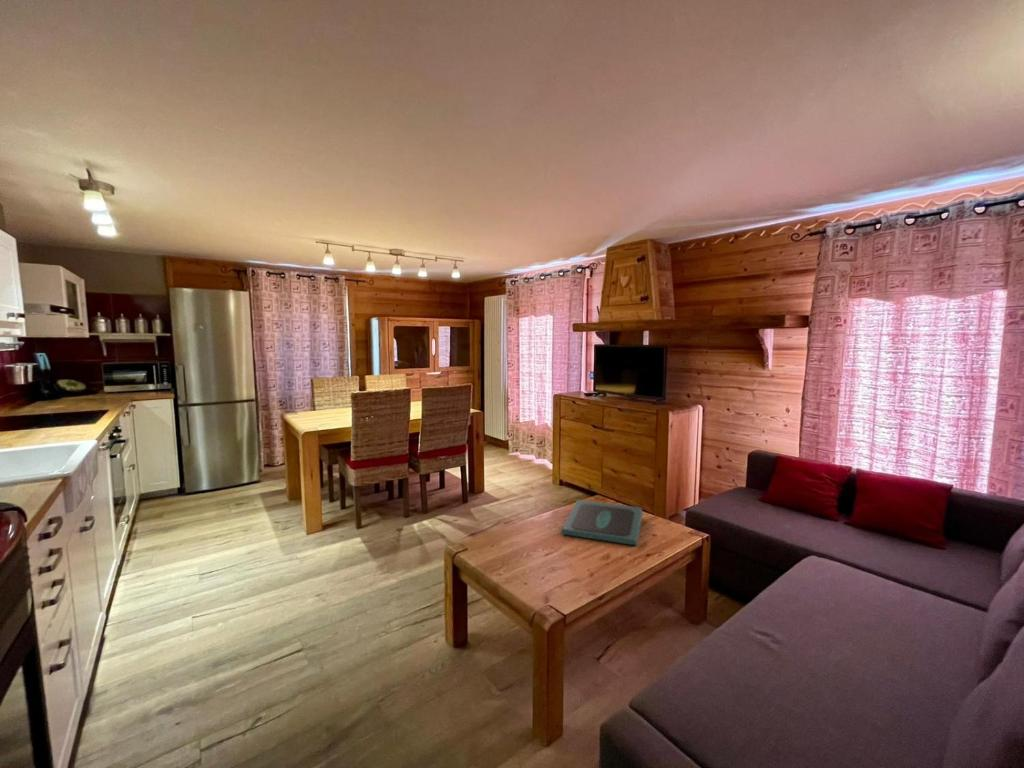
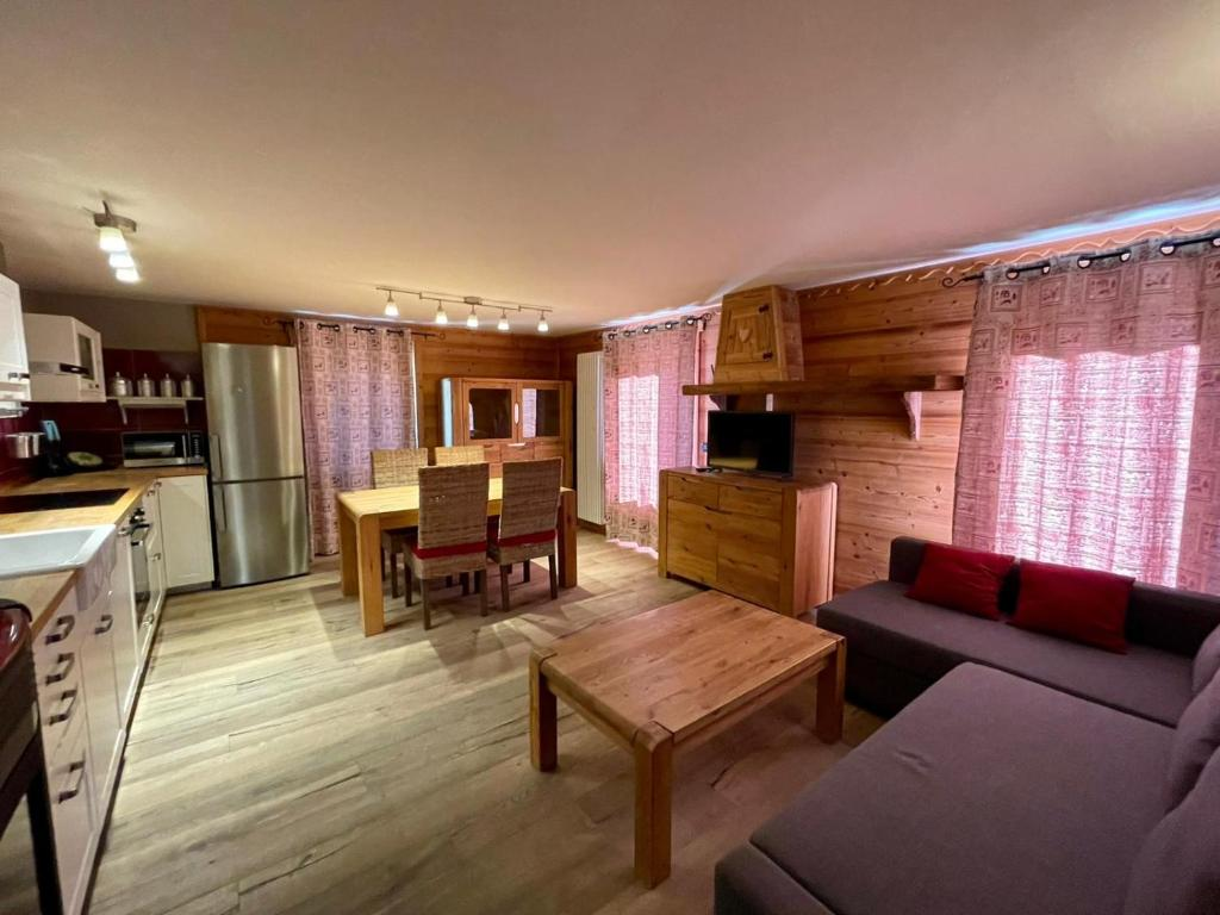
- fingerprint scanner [560,499,644,546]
